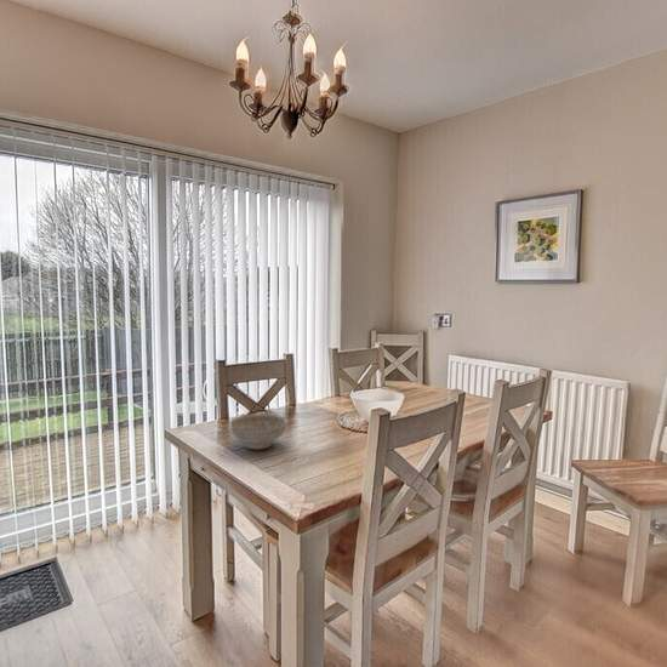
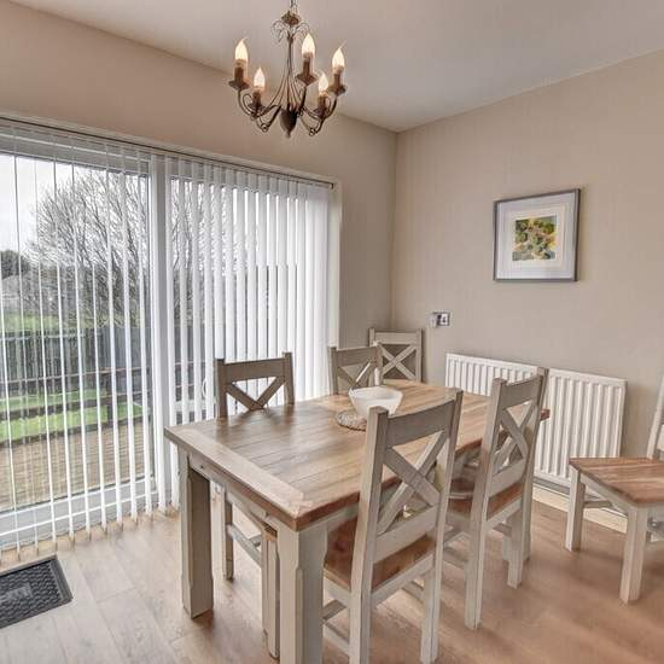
- decorative bowl [228,412,289,451]
